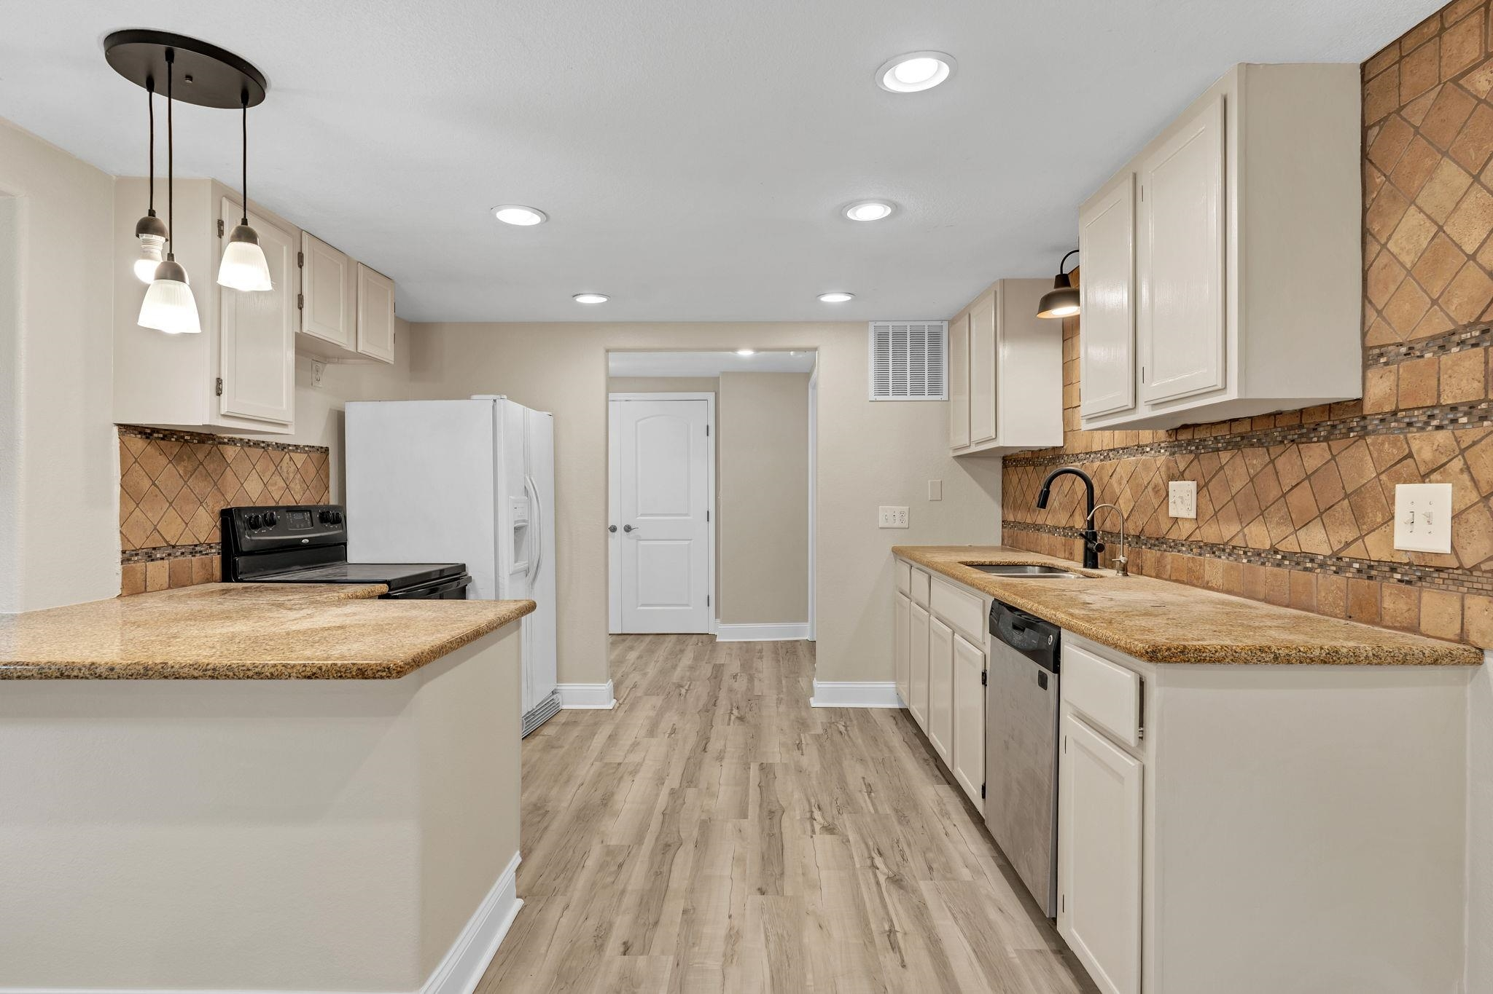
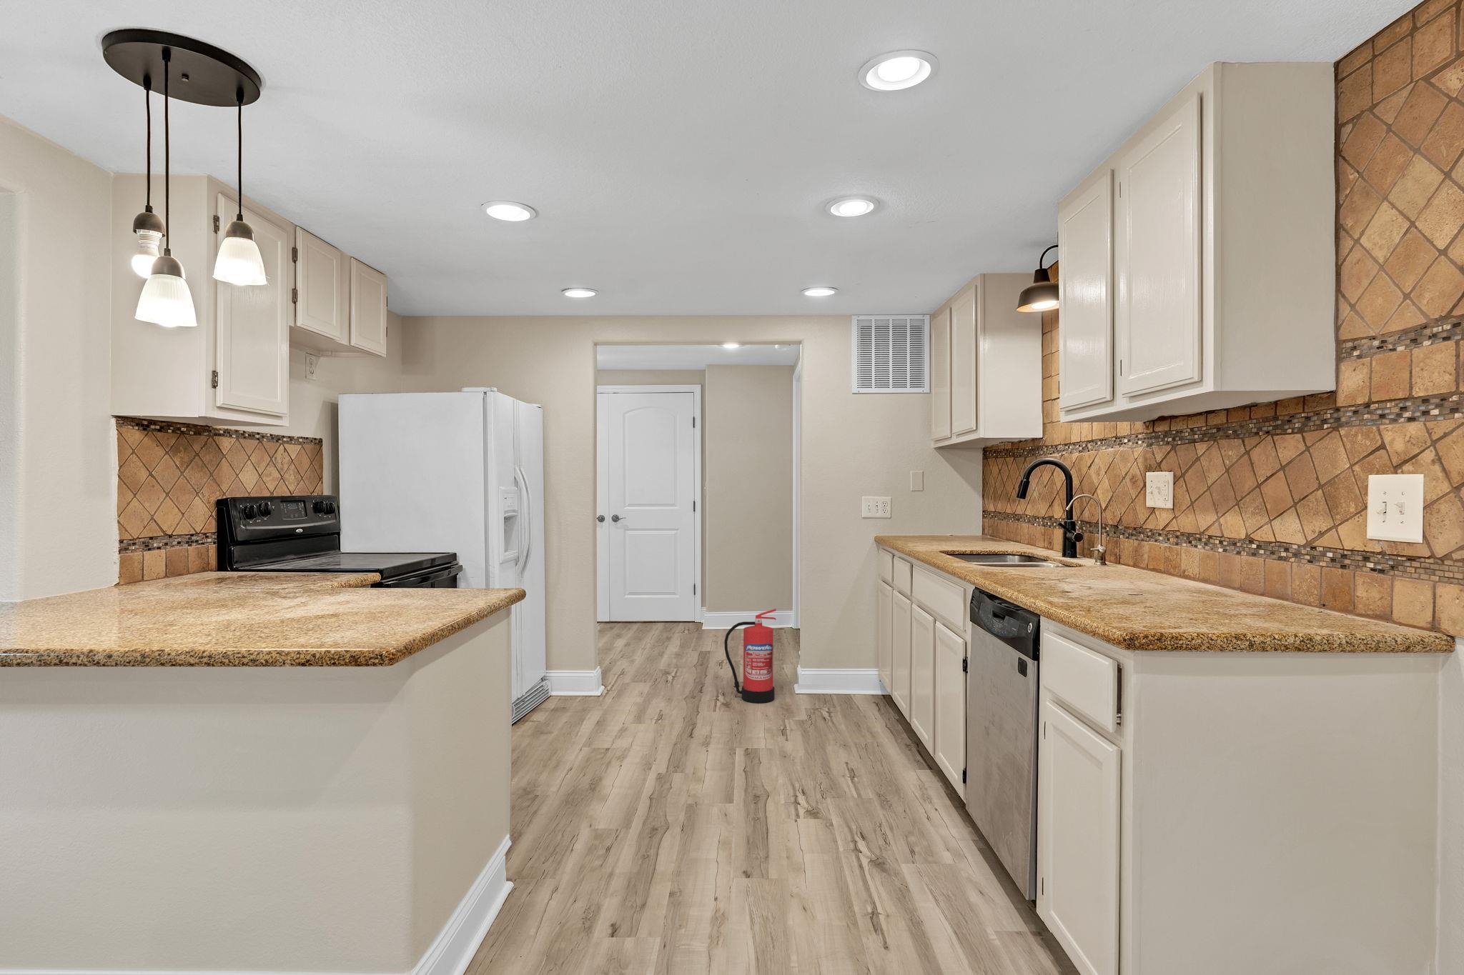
+ fire extinguisher [724,608,777,704]
